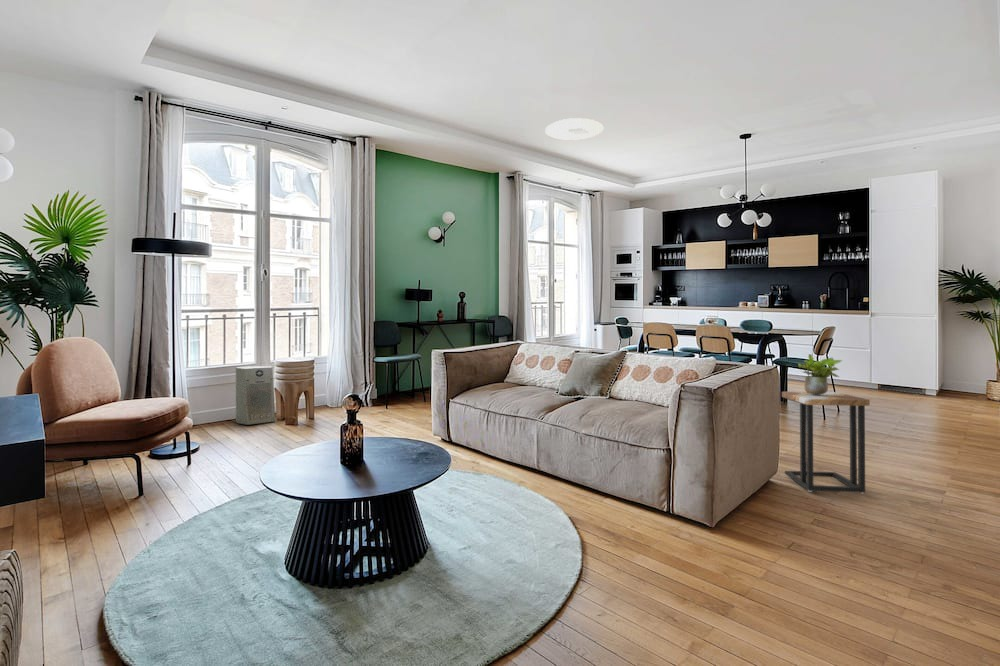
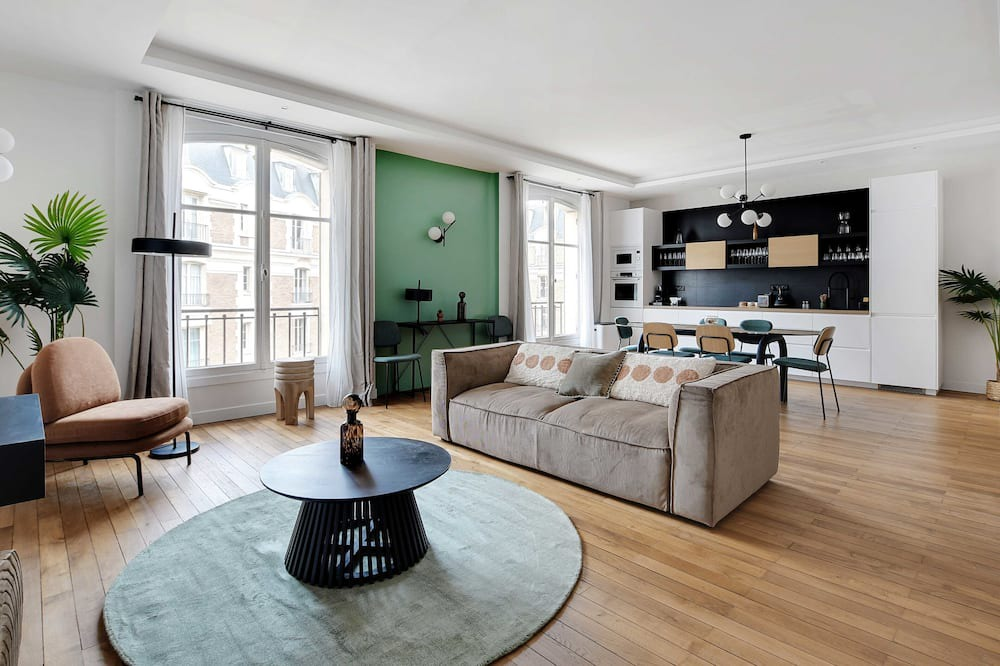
- side table [781,391,871,494]
- fan [235,365,276,426]
- ceiling light [544,117,605,142]
- potted plant [797,353,843,395]
